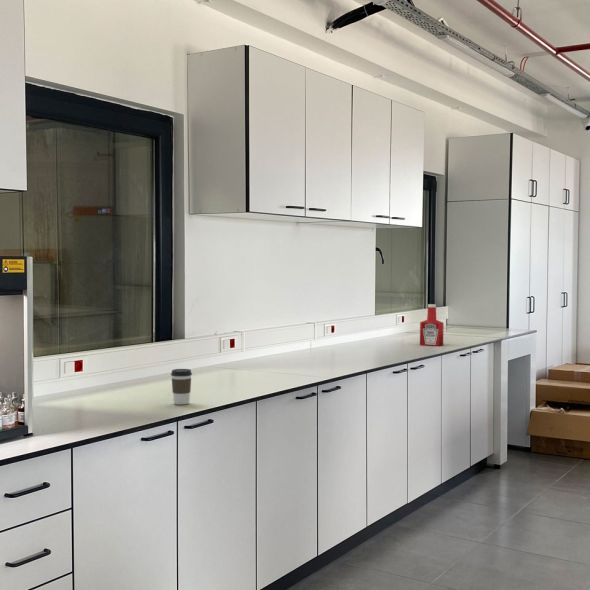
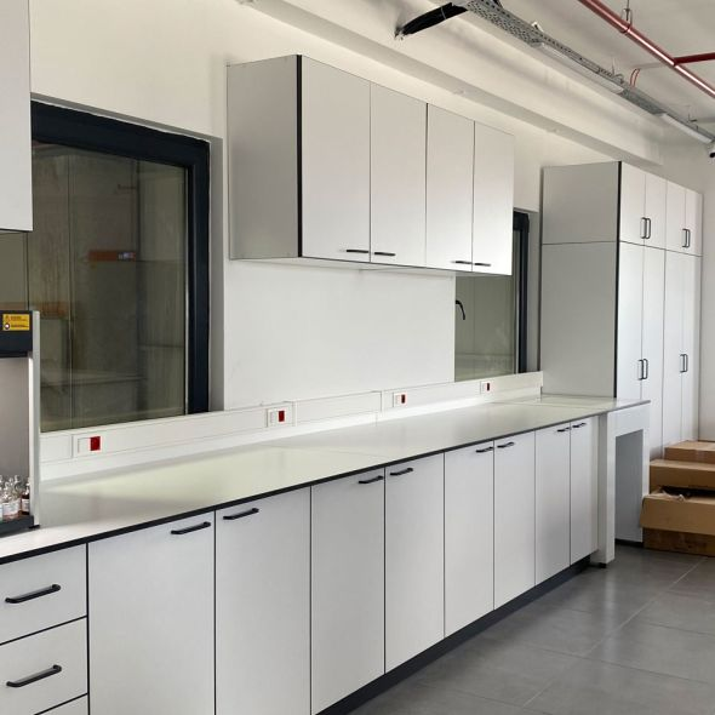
- soap bottle [419,303,445,347]
- coffee cup [170,368,193,405]
